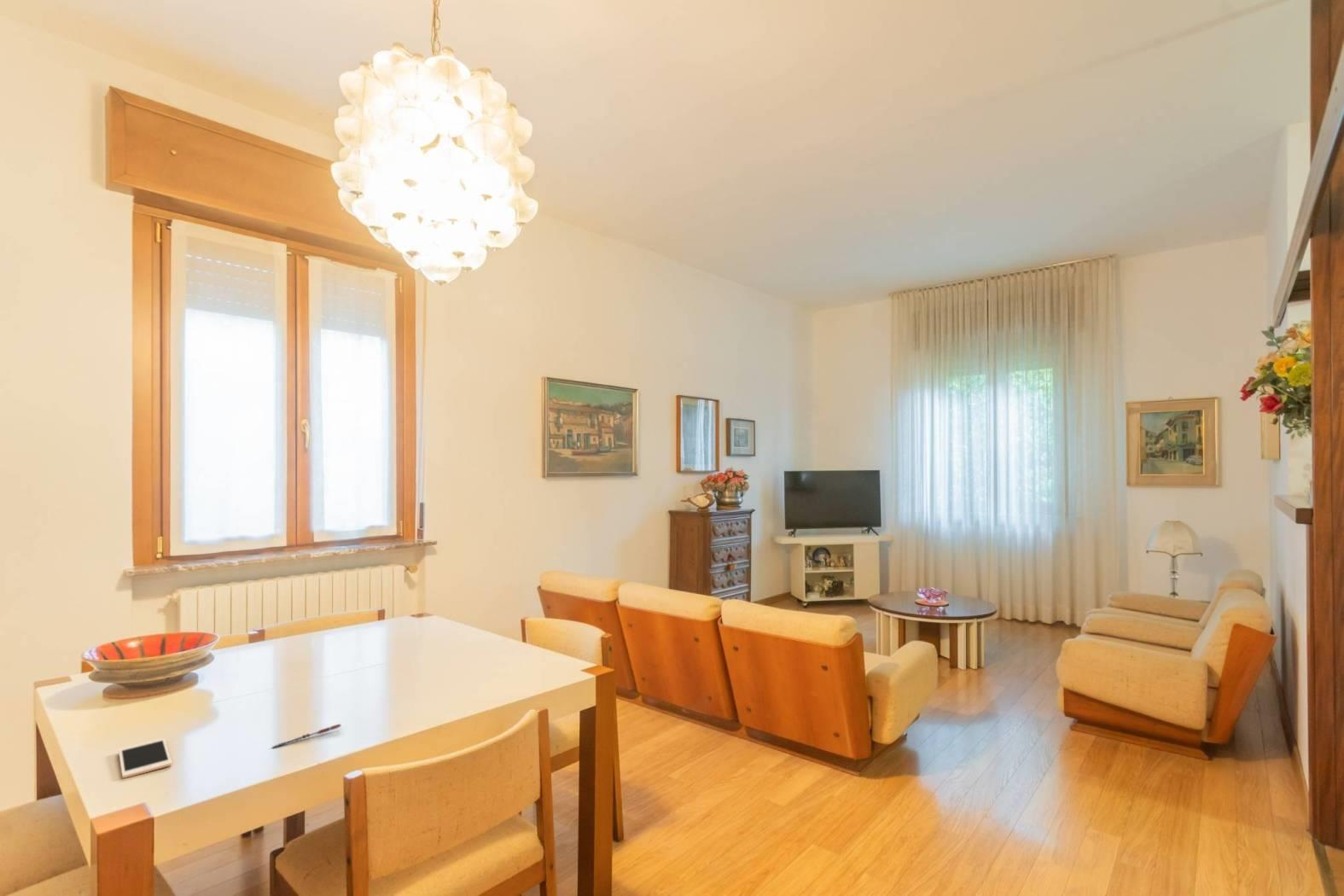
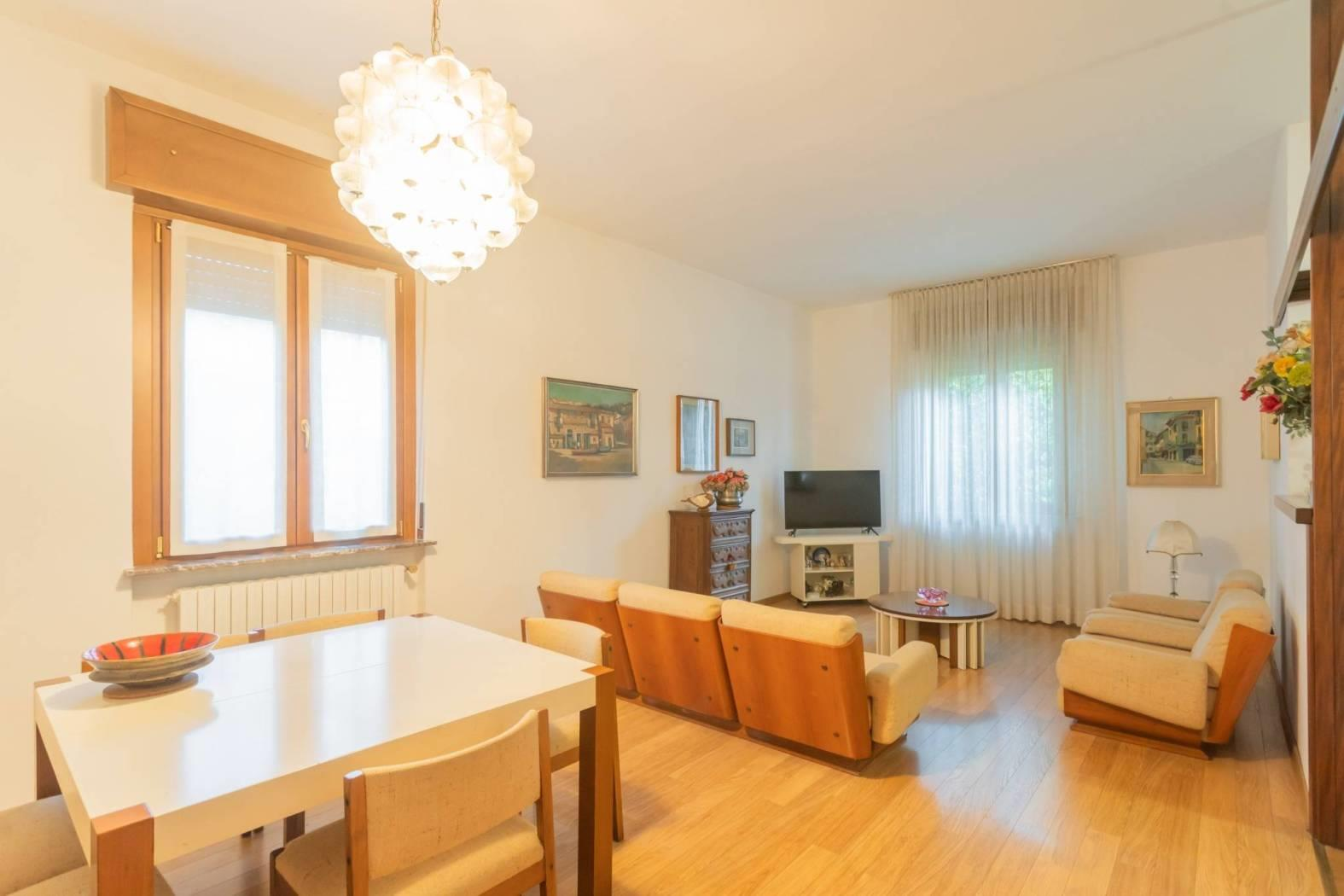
- cell phone [118,737,172,779]
- pen [271,723,342,748]
